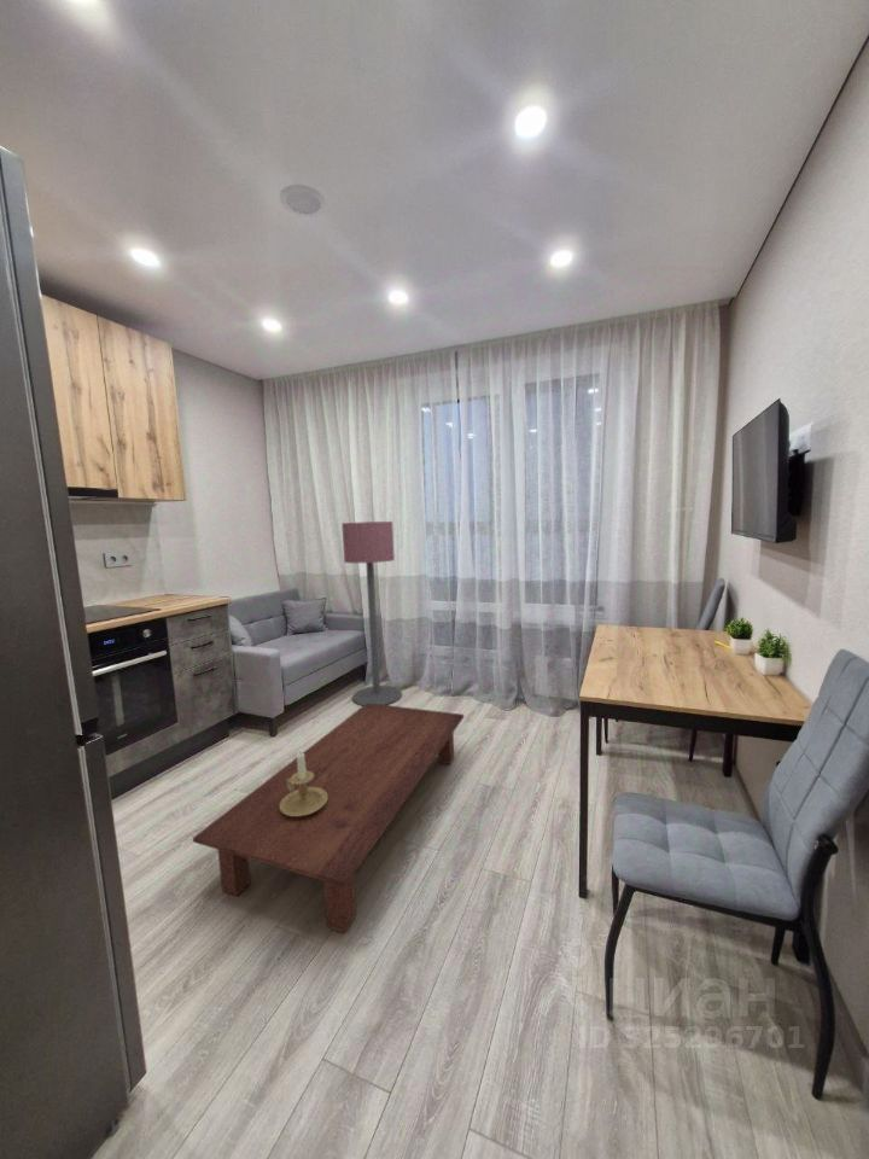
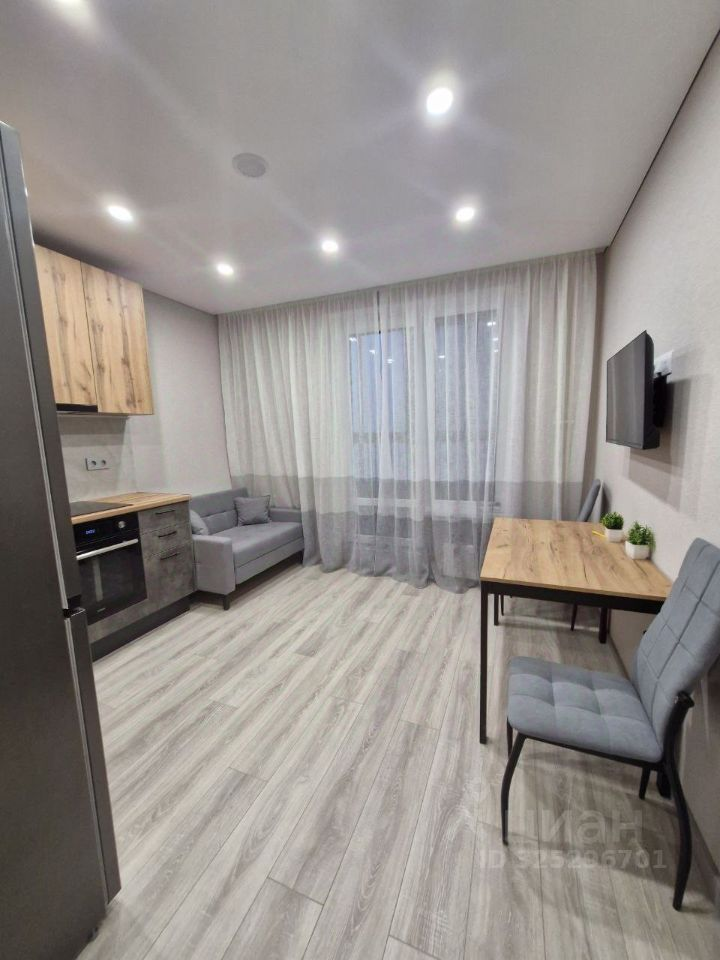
- candle holder [280,751,327,816]
- floor lamp [340,520,403,706]
- coffee table [192,703,465,934]
